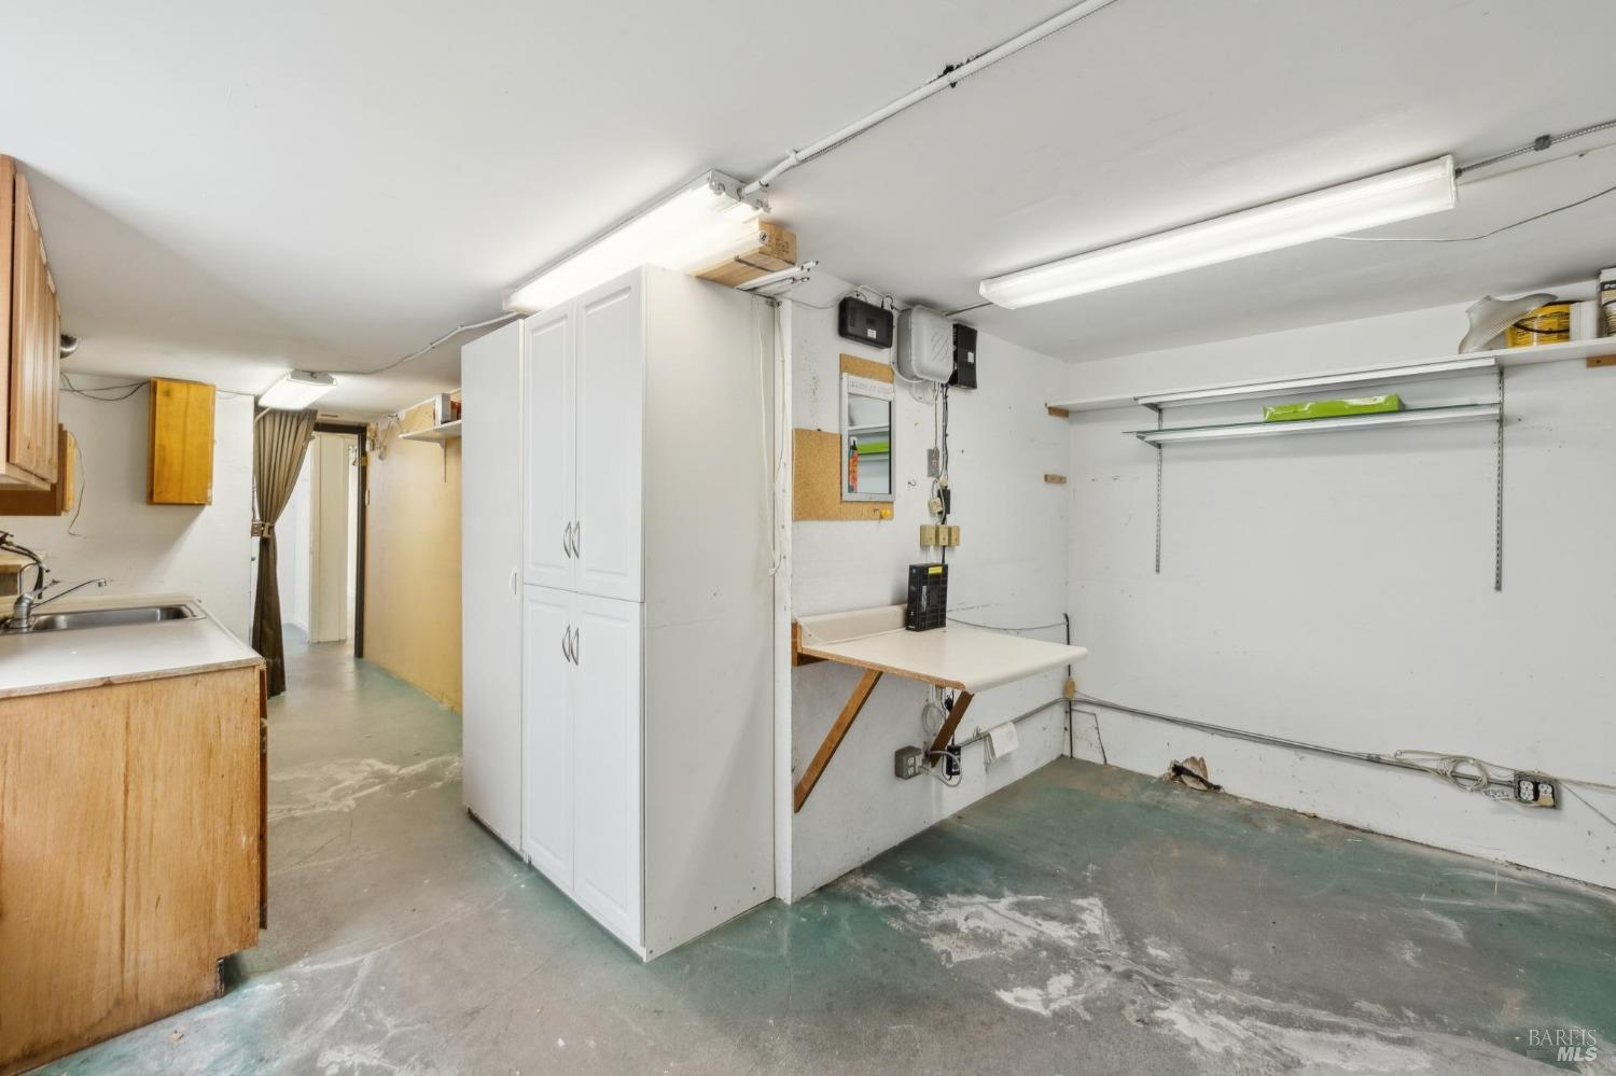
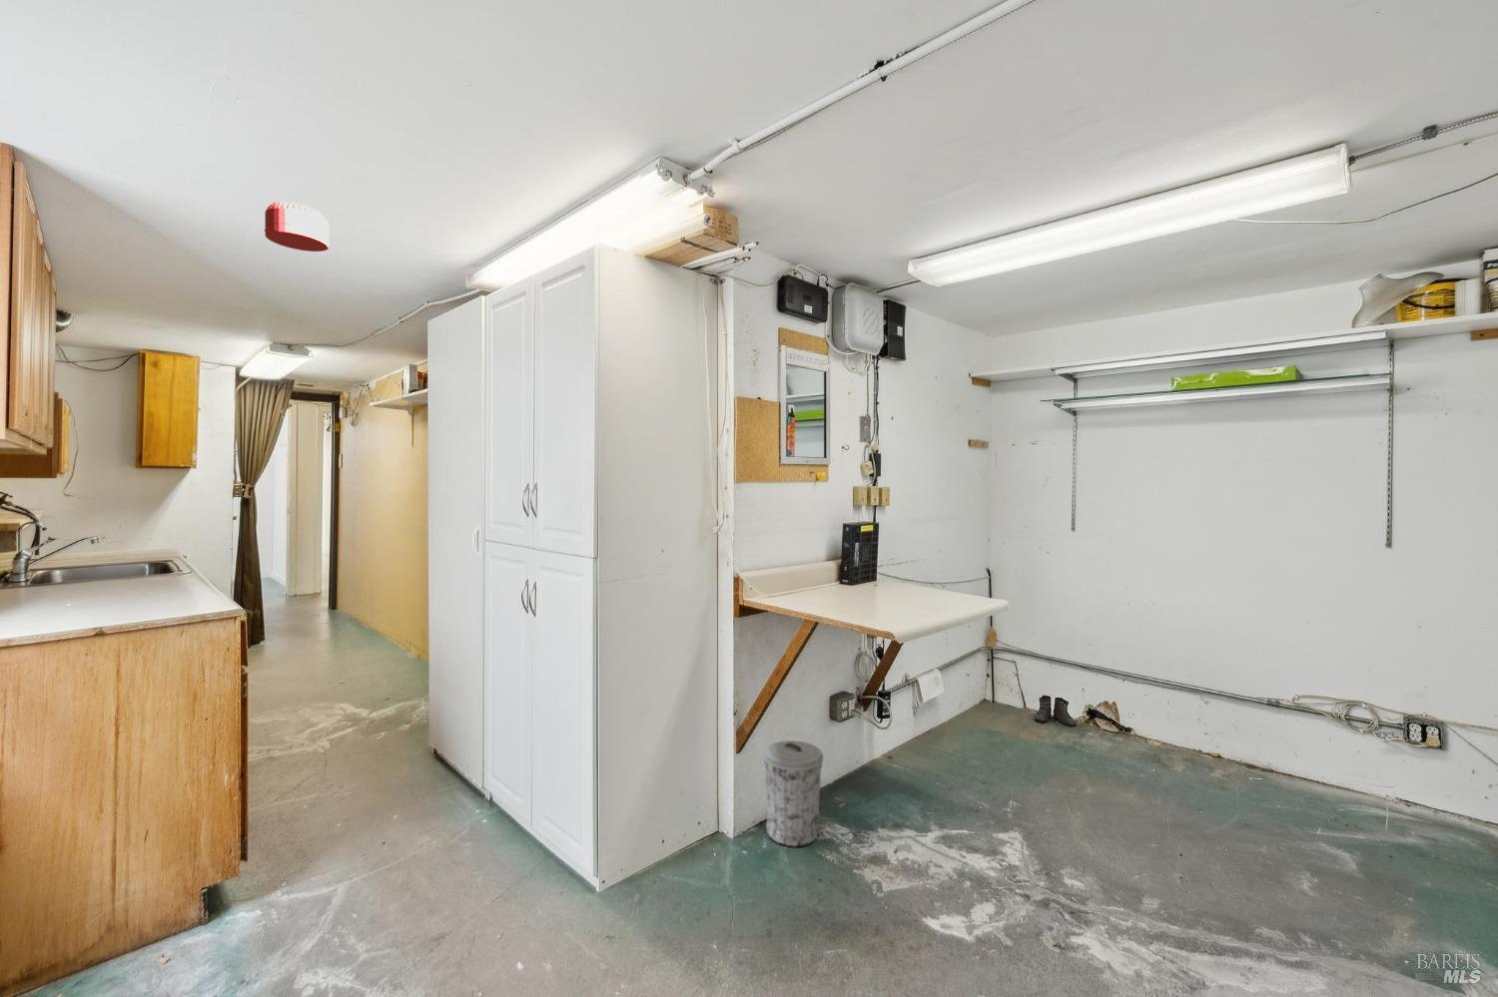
+ boots [1032,694,1076,728]
+ smoke detector [263,201,329,253]
+ trash can [762,740,824,847]
